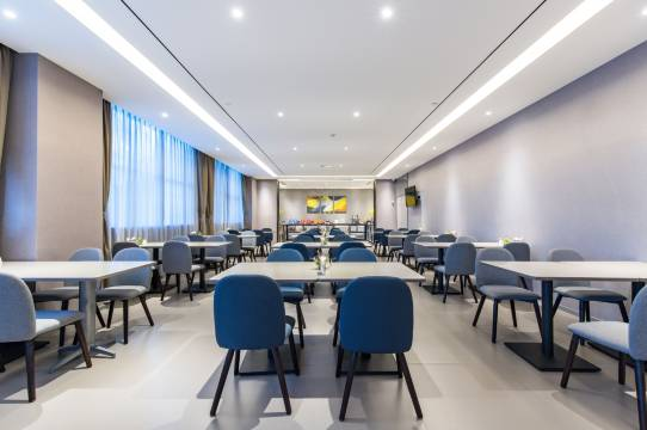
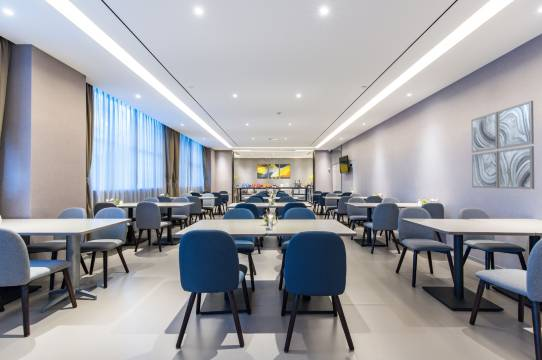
+ wall art [470,100,535,190]
